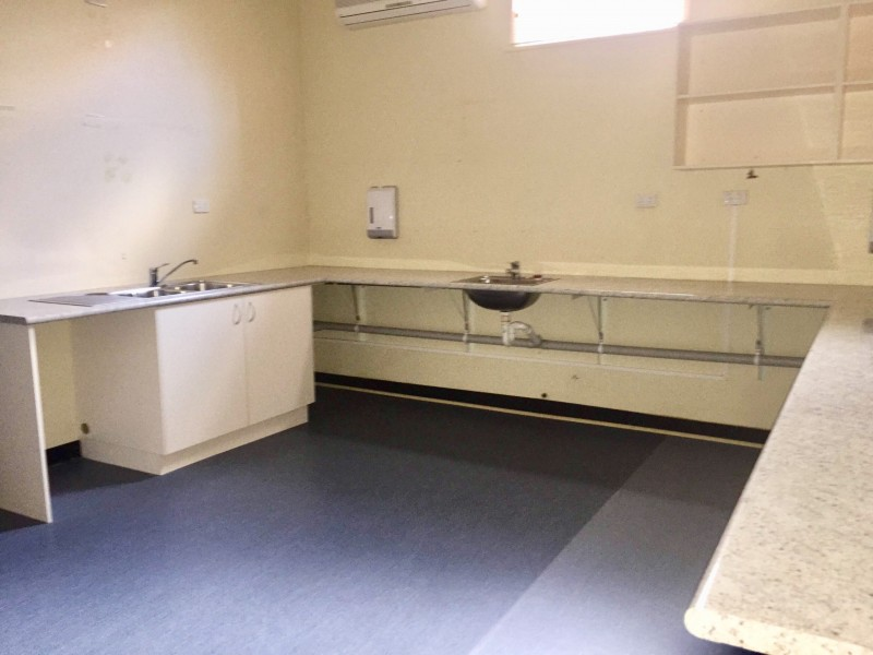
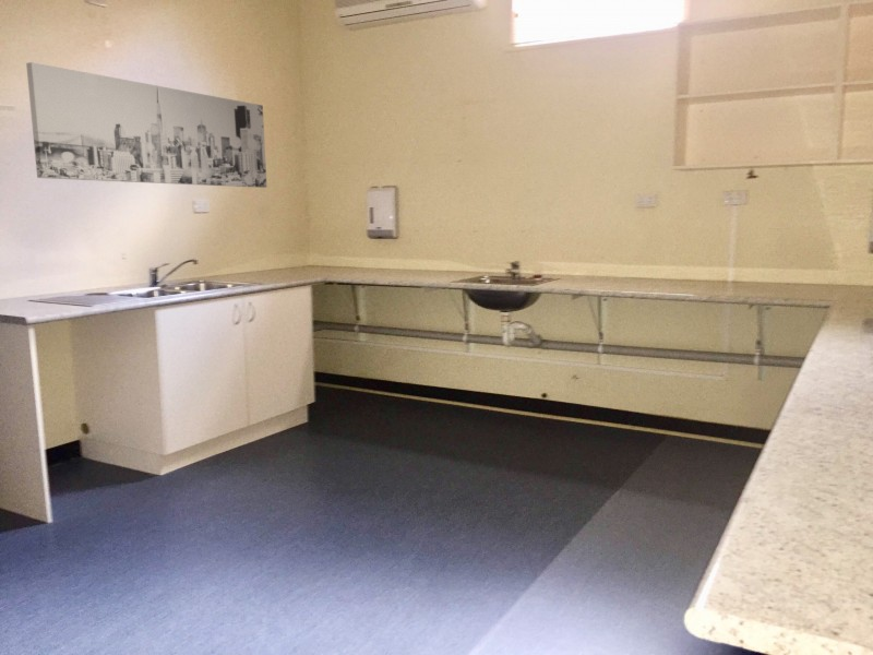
+ wall art [25,61,268,189]
